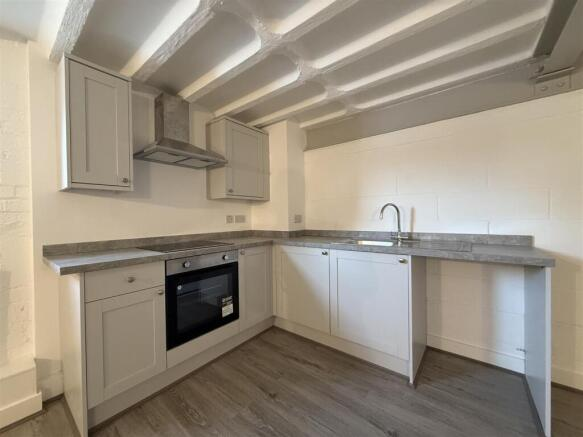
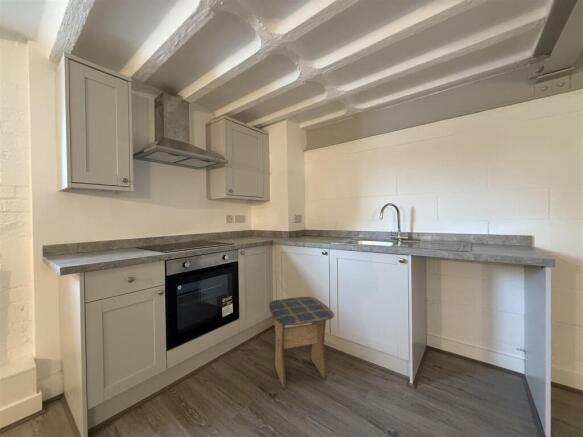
+ stool [268,296,335,390]
